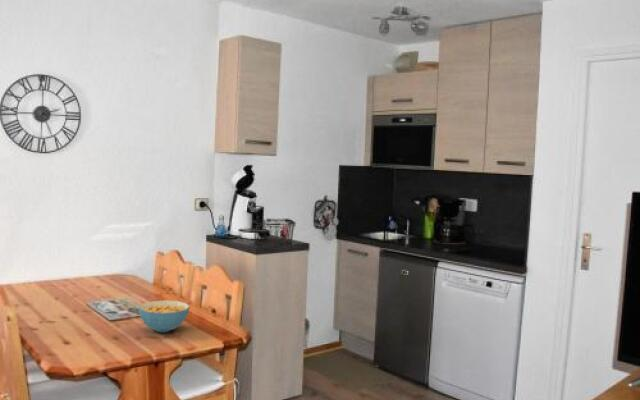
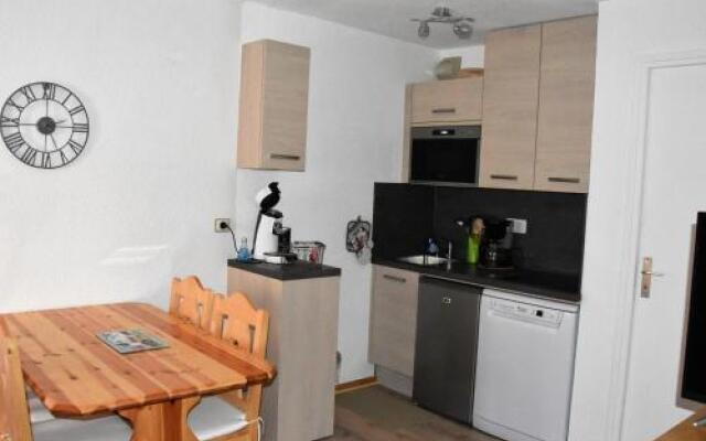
- cereal bowl [138,299,191,333]
